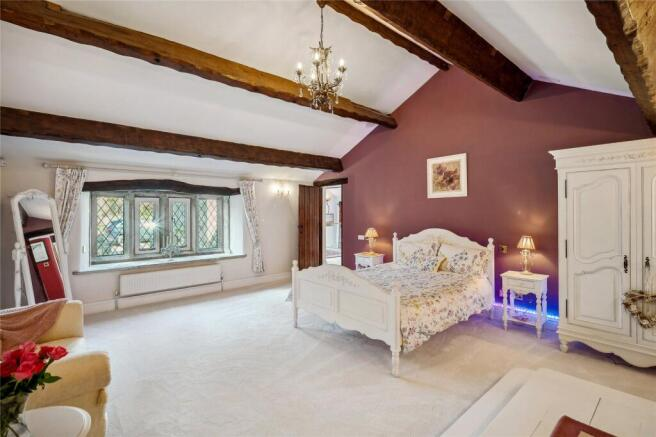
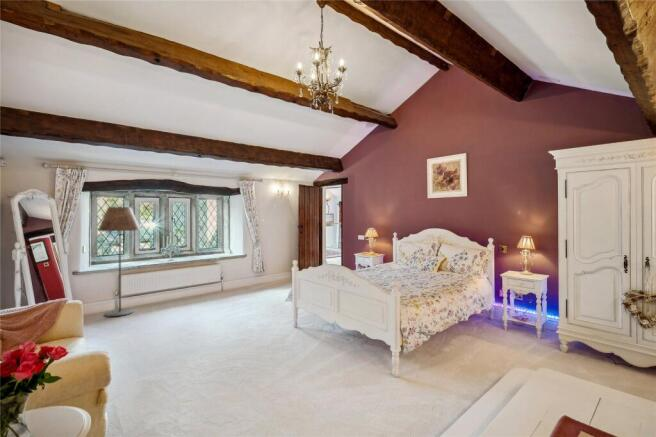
+ floor lamp [97,206,141,318]
